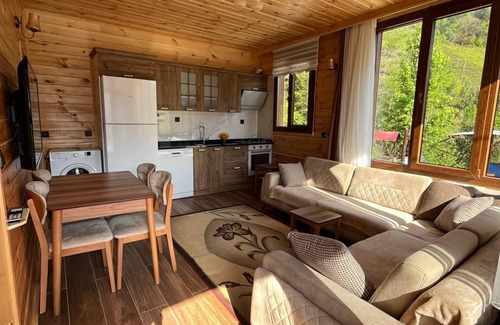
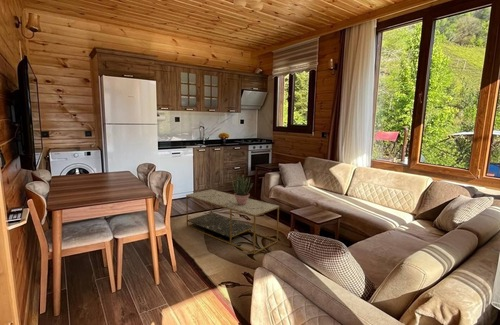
+ coffee table [185,188,280,255]
+ potted plant [230,173,254,205]
